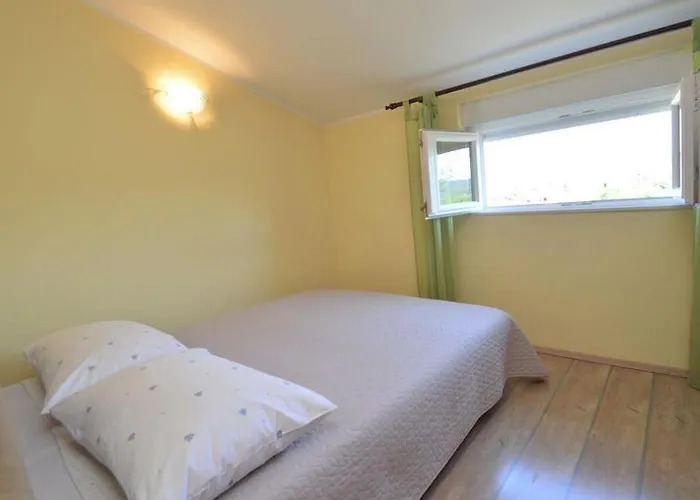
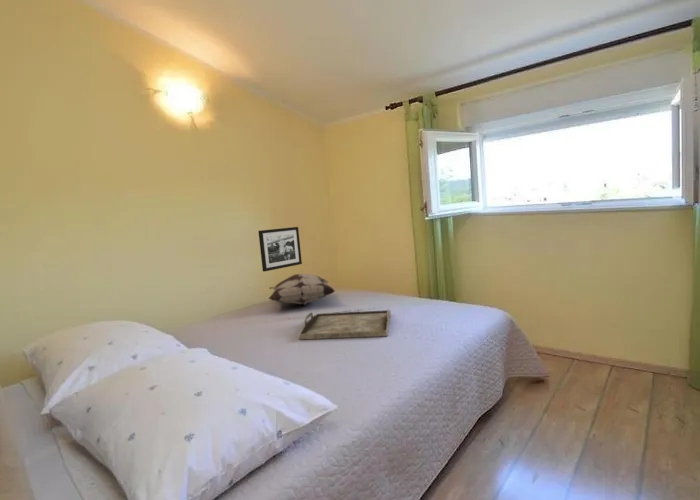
+ decorative pillow [267,273,336,306]
+ serving tray [298,308,392,341]
+ picture frame [258,226,303,272]
